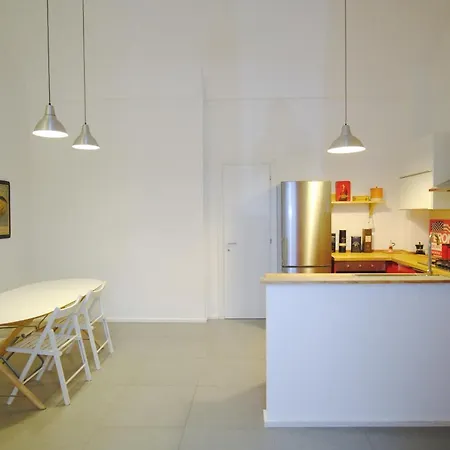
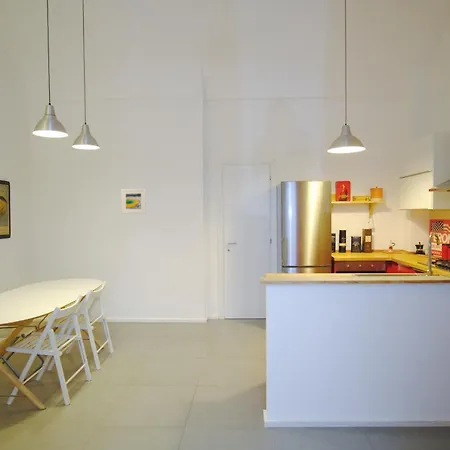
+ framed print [120,188,147,214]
